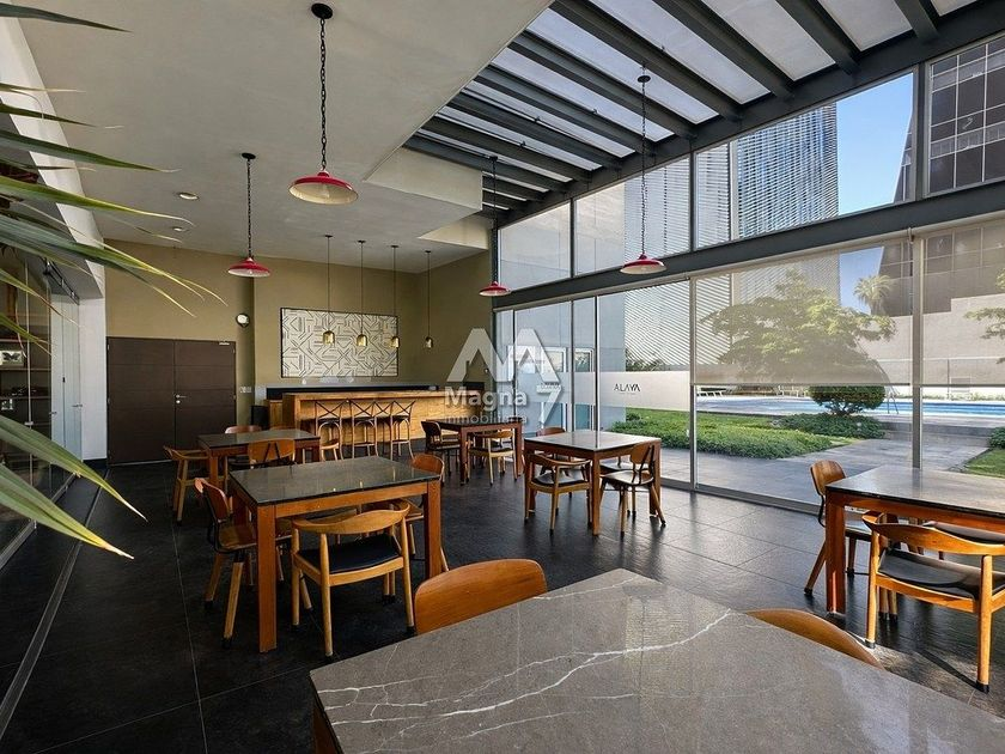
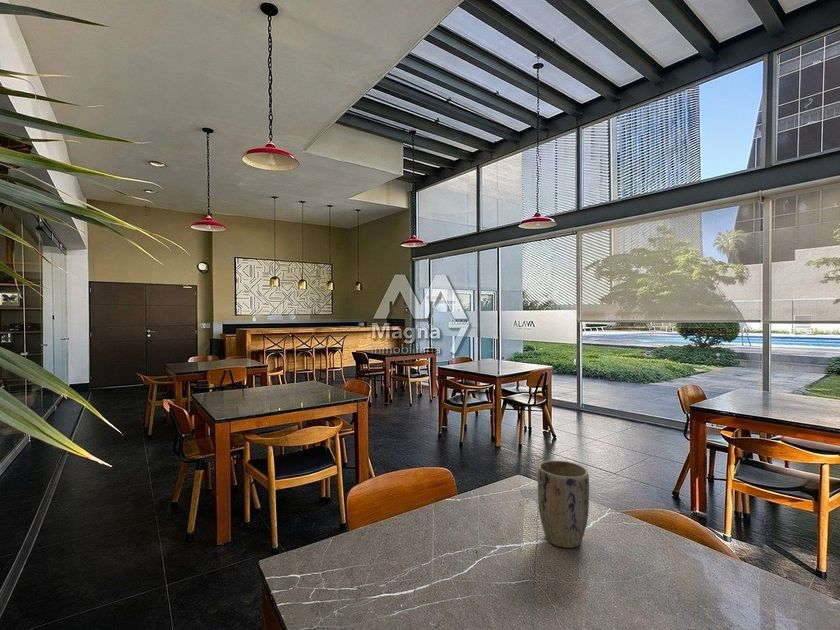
+ plant pot [537,460,590,549]
